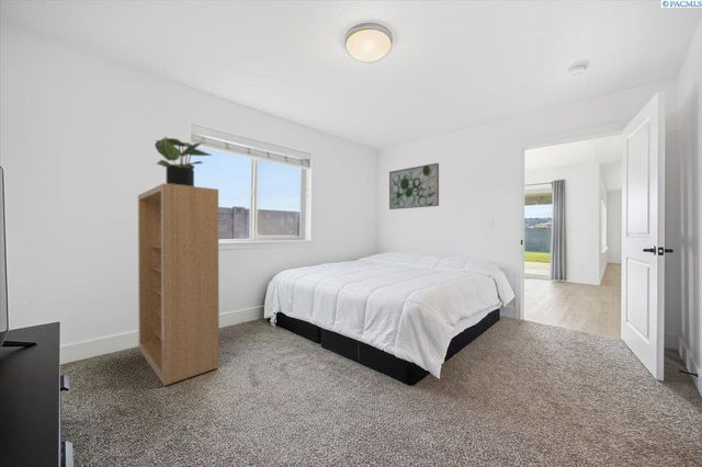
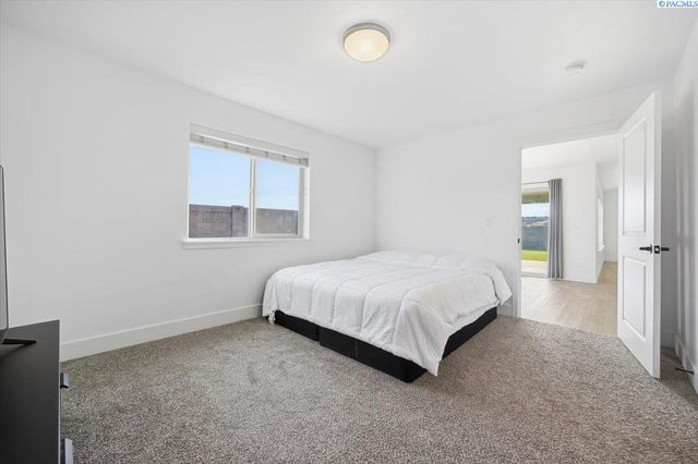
- wall art [388,162,440,210]
- potted plant [154,136,213,186]
- bookshelf [137,182,220,387]
